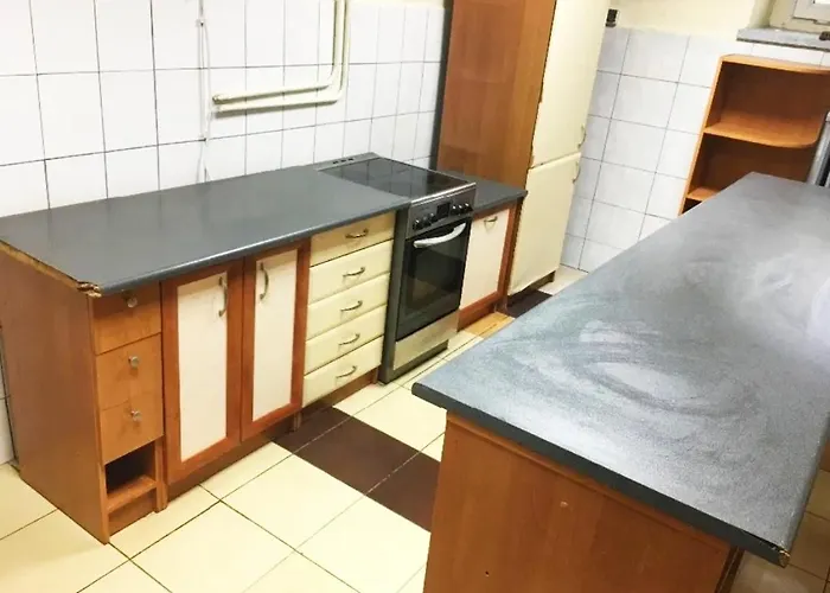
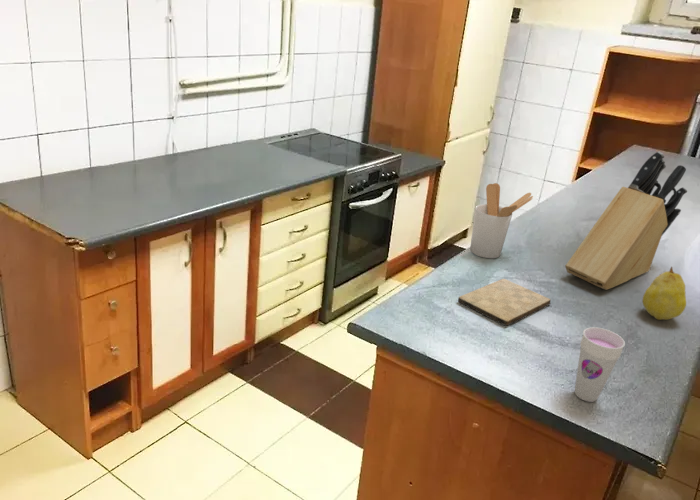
+ cup [574,326,626,403]
+ fruit [642,265,687,321]
+ utensil holder [469,182,534,259]
+ knife block [564,150,688,291]
+ cutting board [457,278,552,327]
